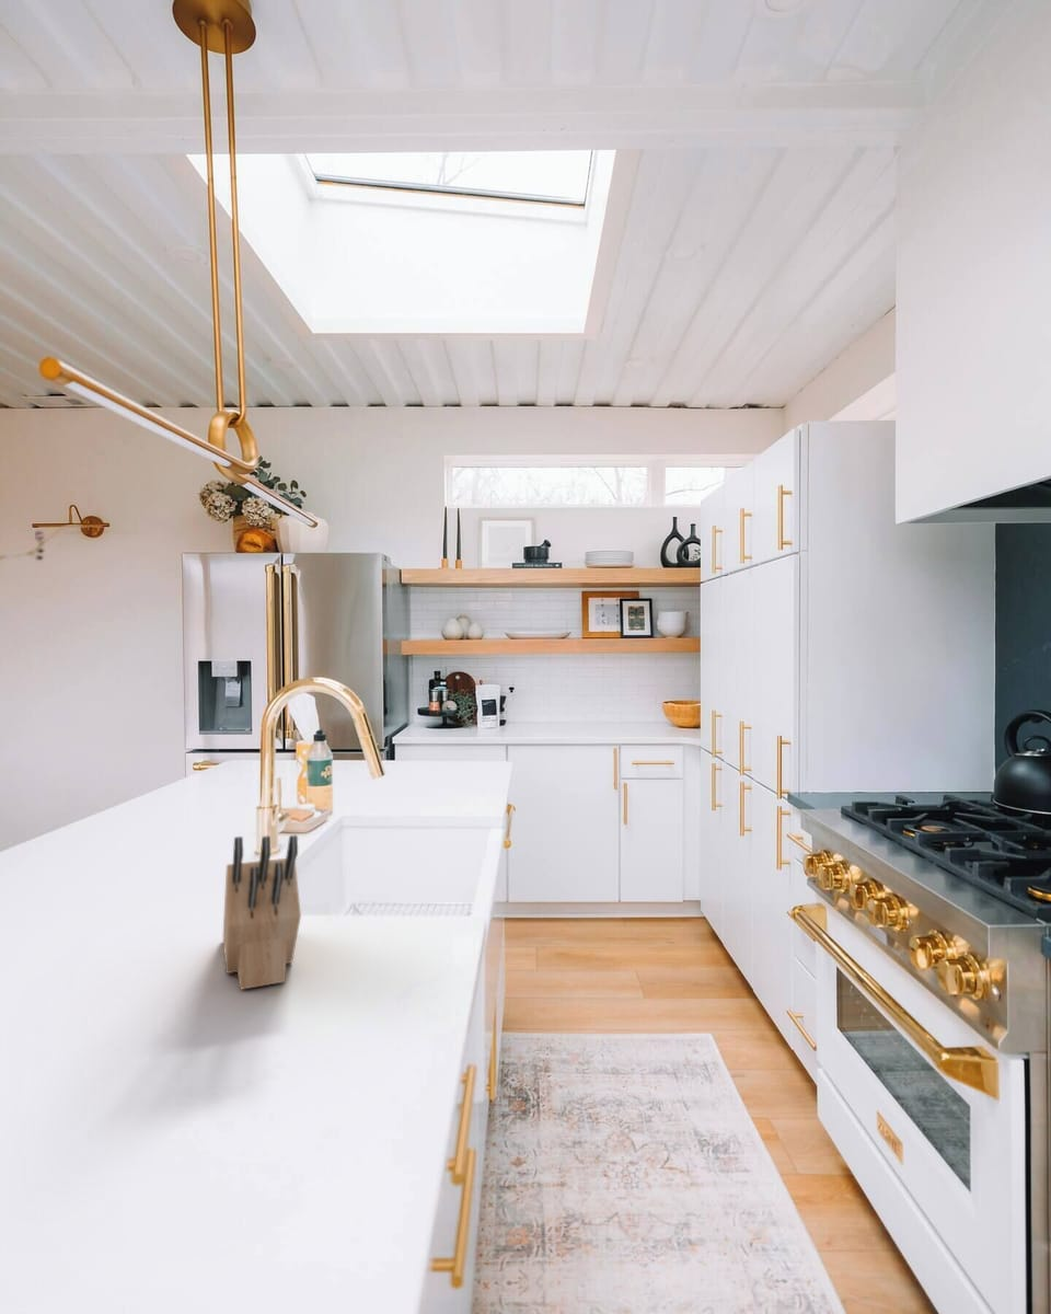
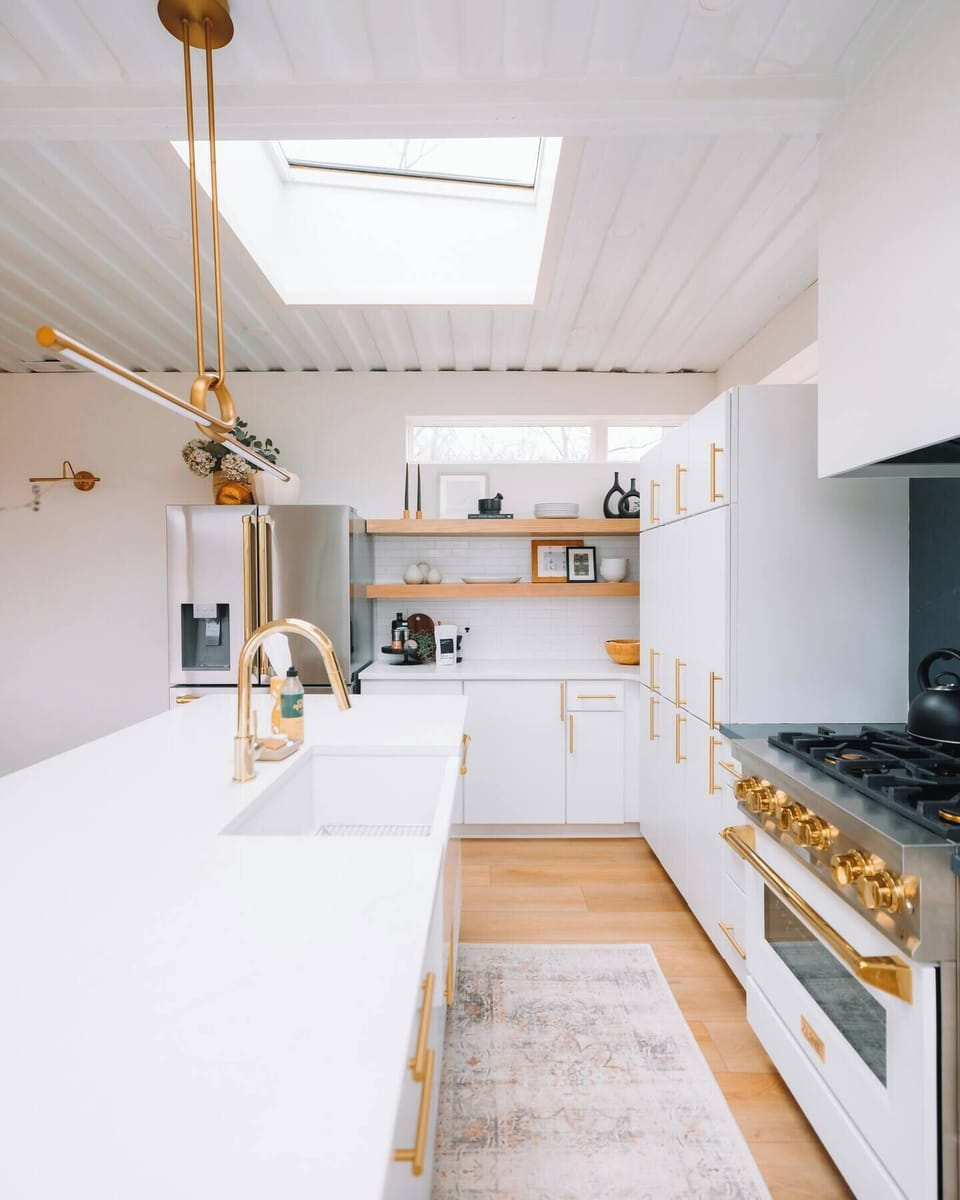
- knife block [222,834,302,991]
